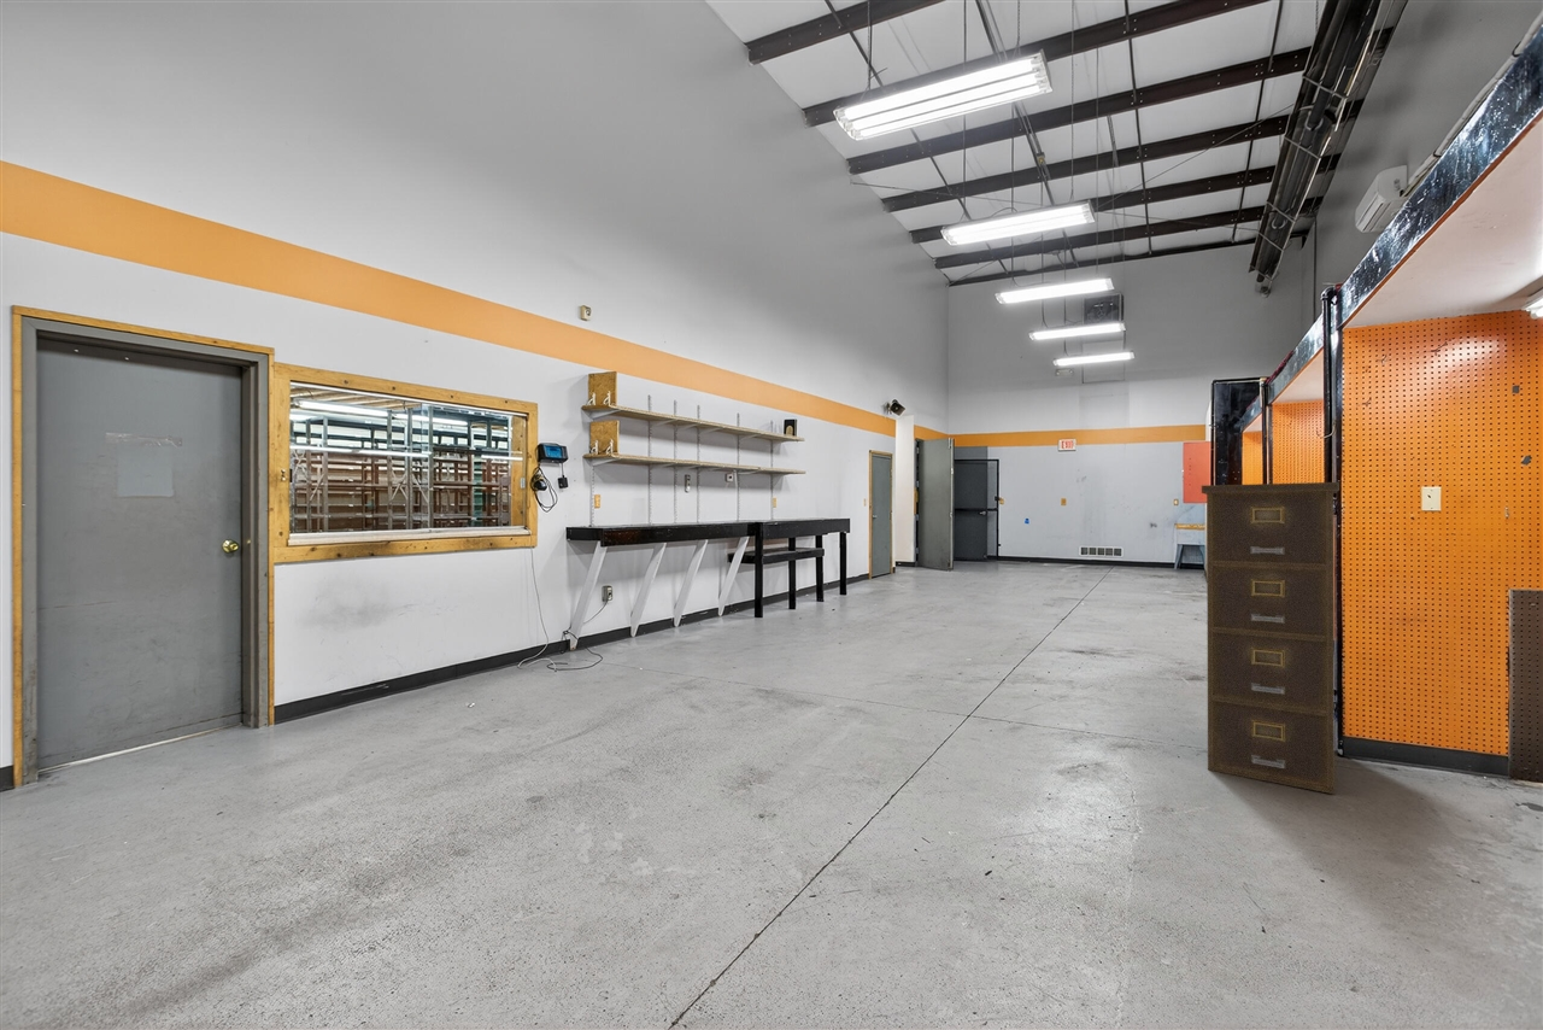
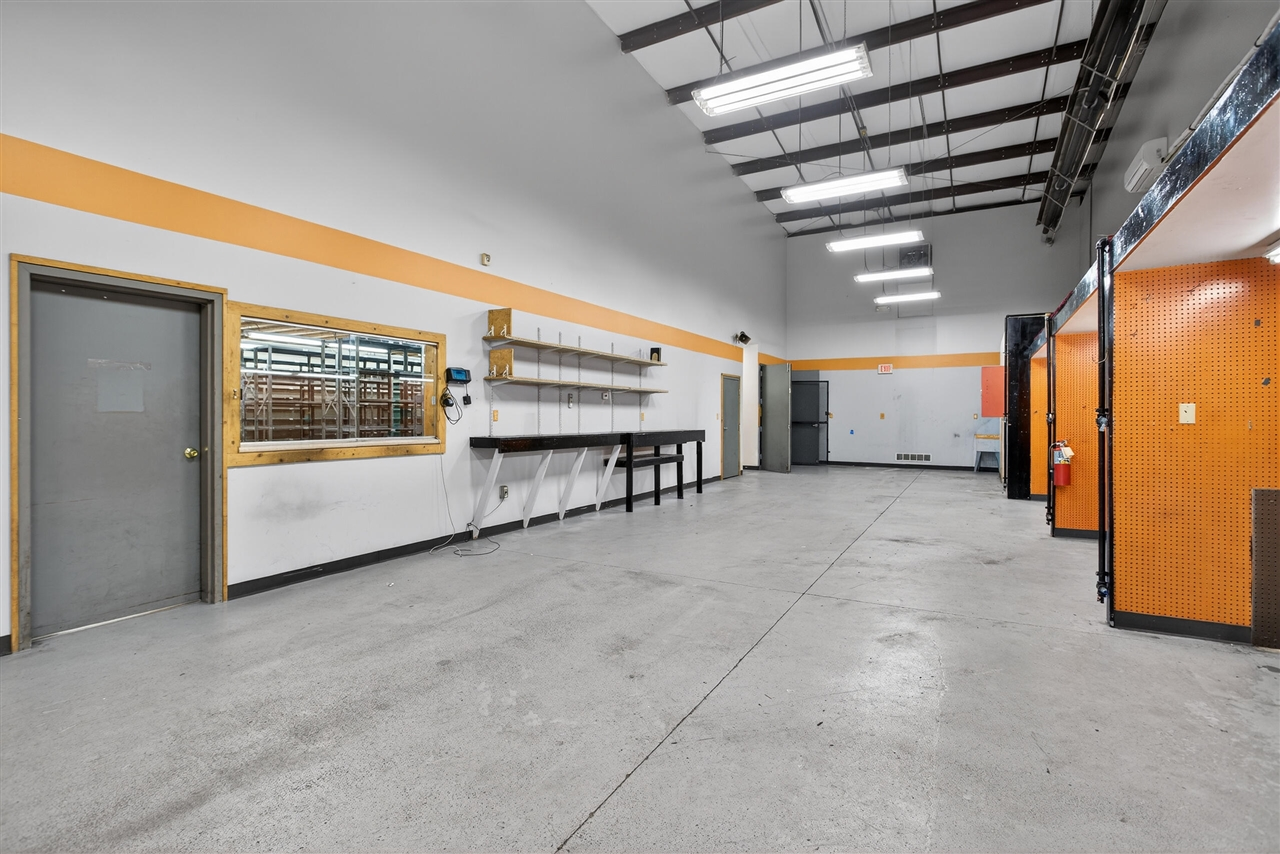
- filing cabinet [1201,481,1340,795]
